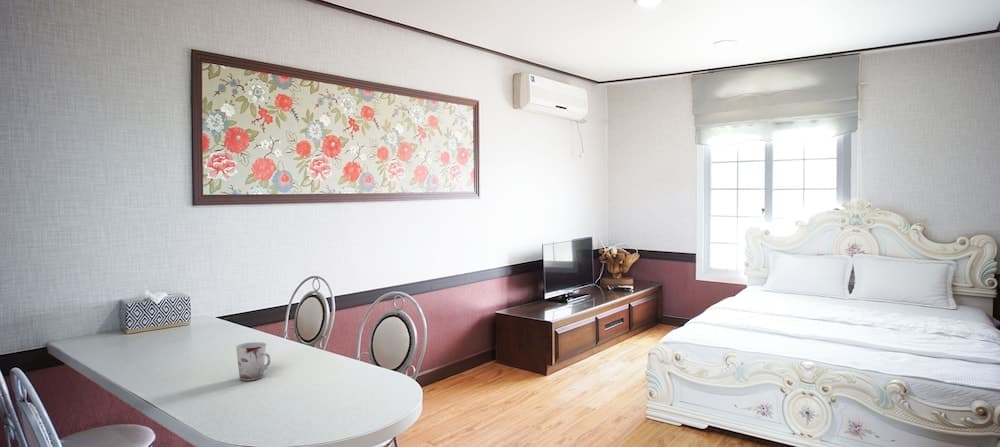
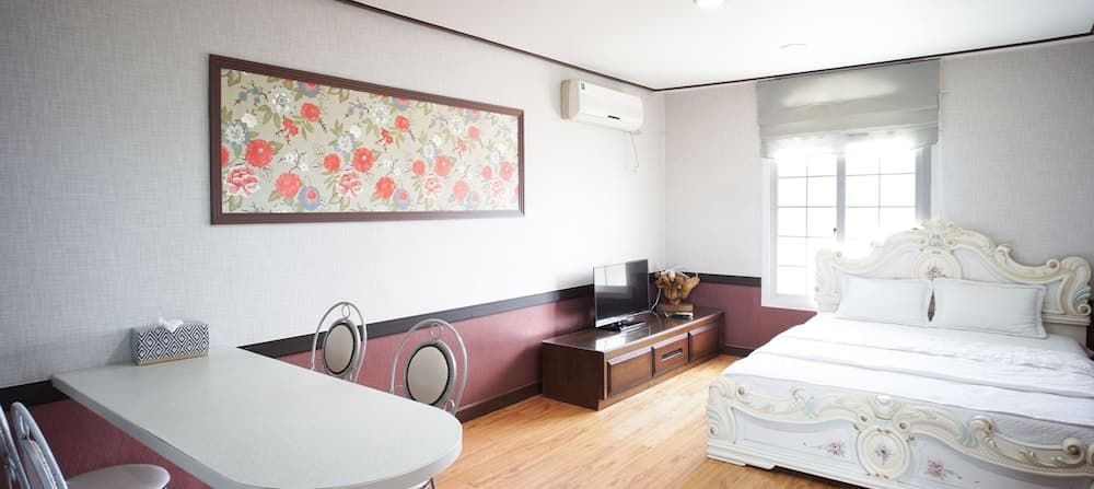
- cup [235,341,271,381]
